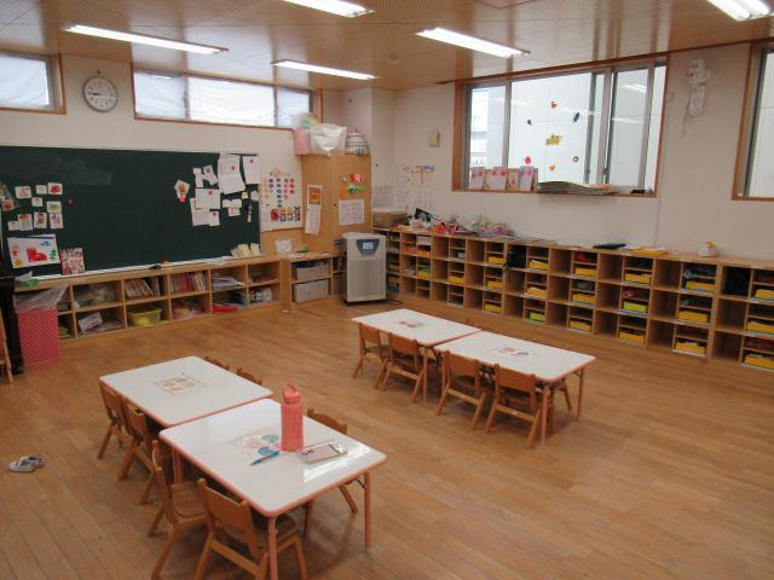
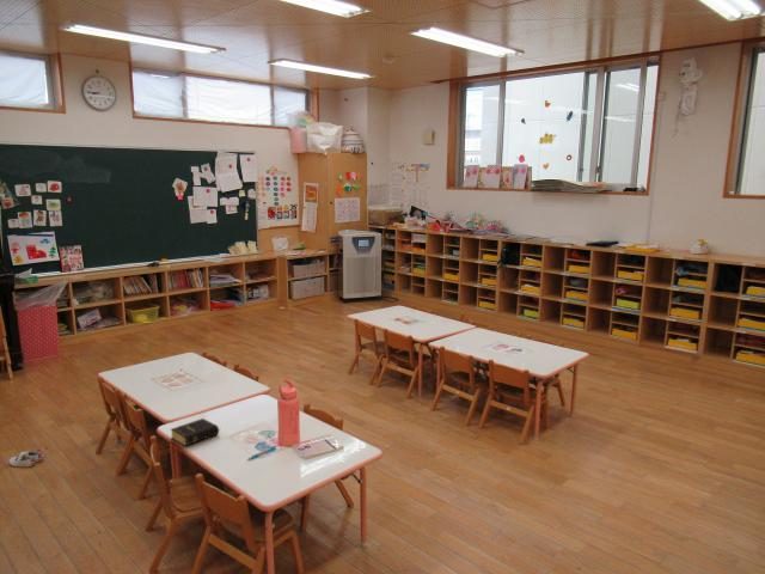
+ book [170,417,220,447]
